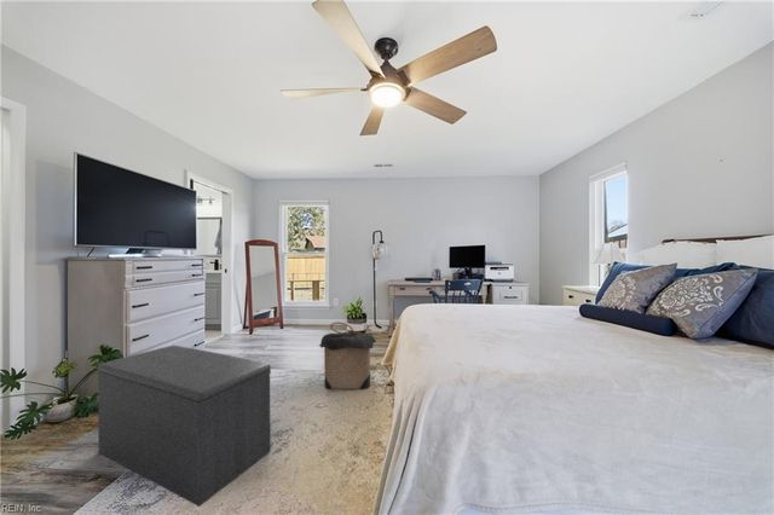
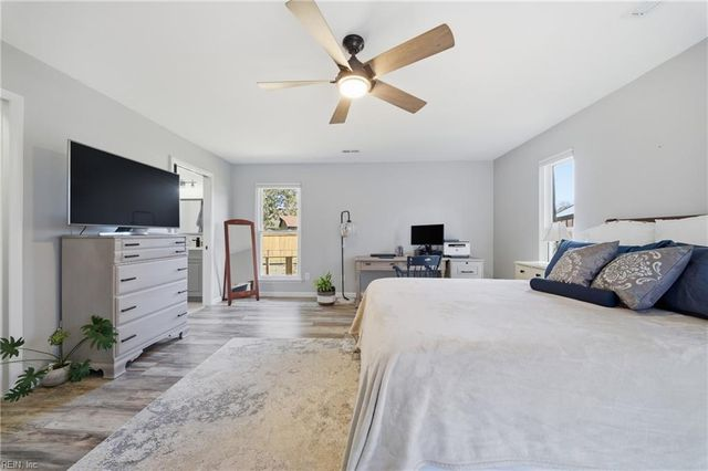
- laundry hamper [318,320,377,390]
- bench [97,345,272,508]
